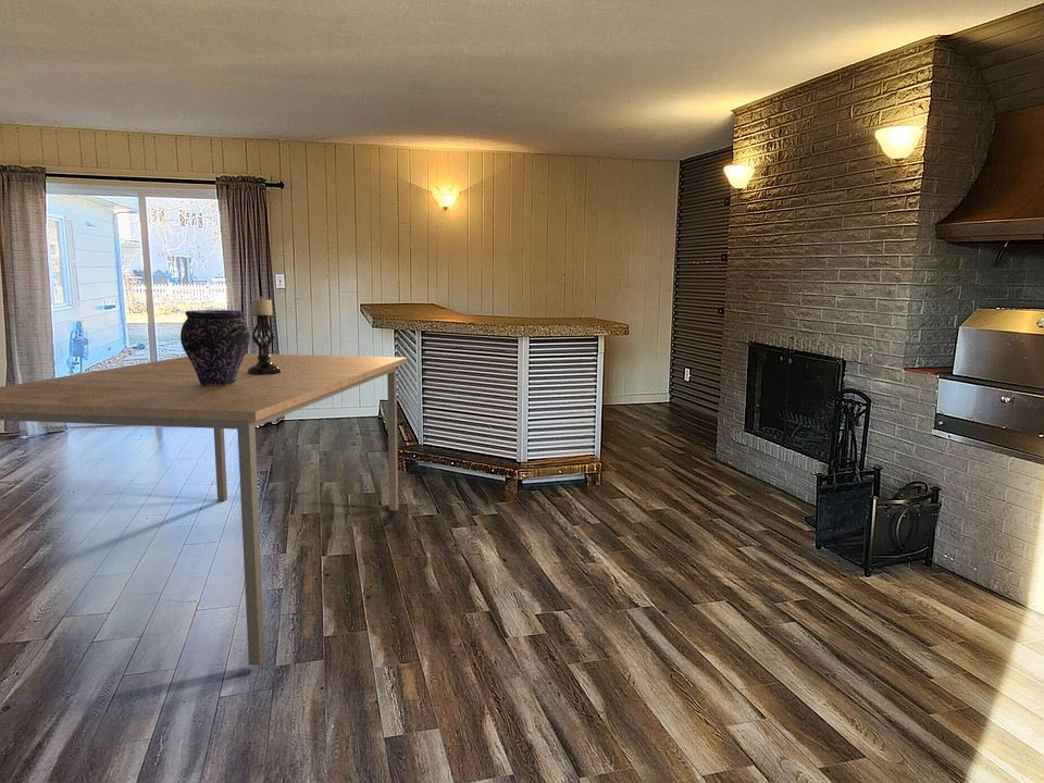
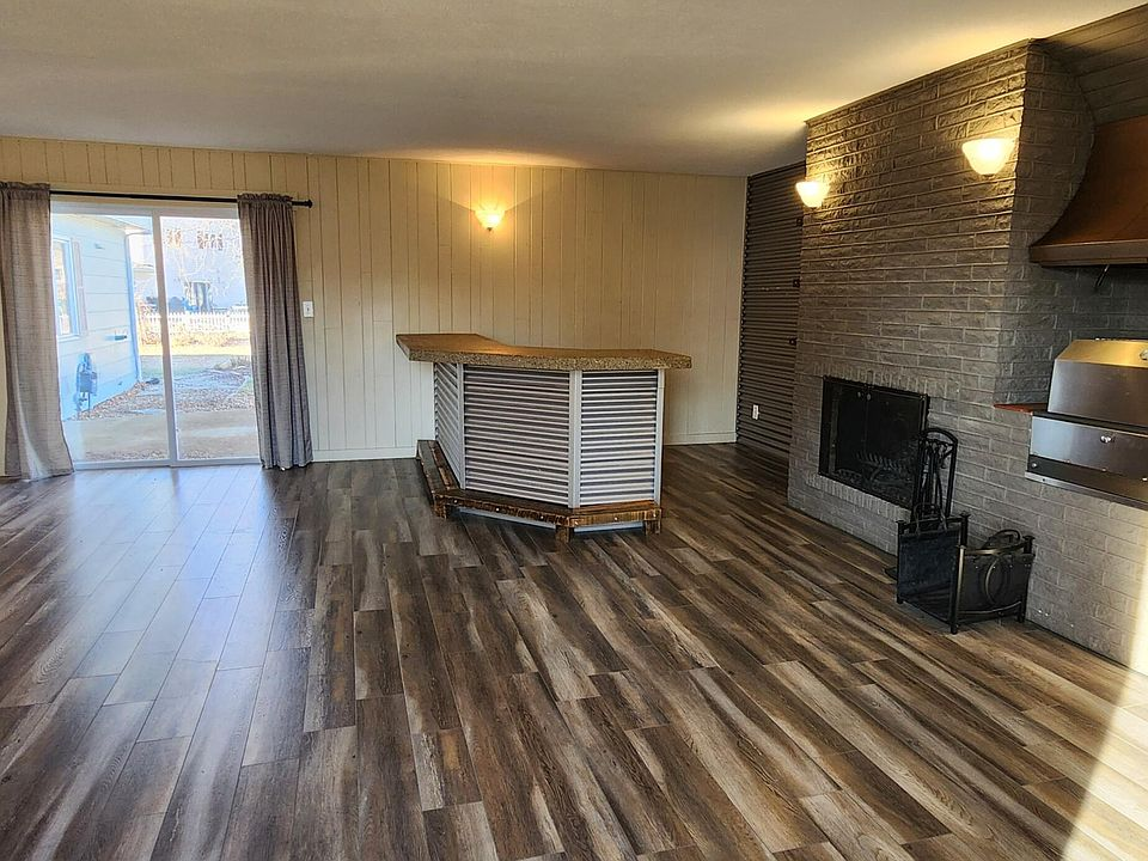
- dining table [0,352,408,667]
- vase [179,309,251,386]
- candle holder [246,296,282,375]
